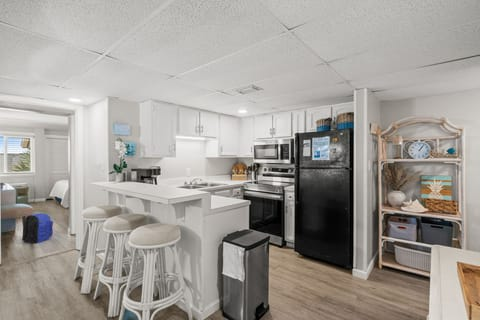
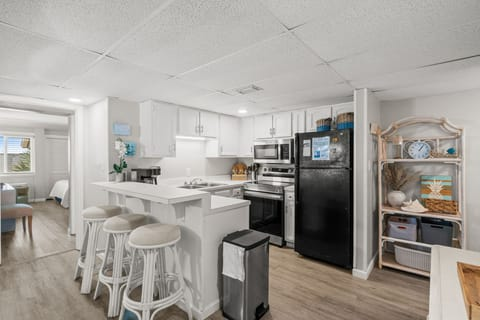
- backpack [21,212,54,244]
